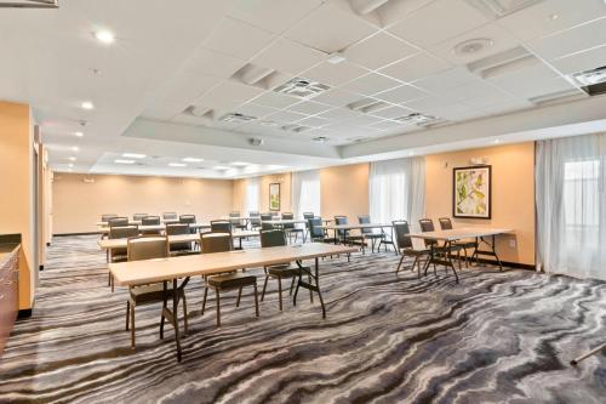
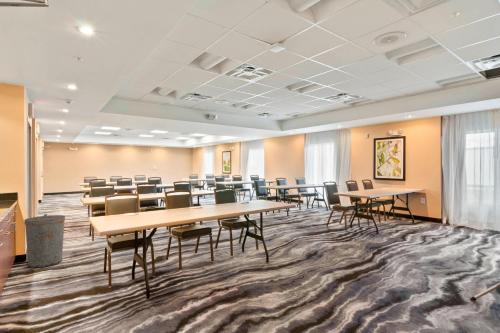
+ trash can [23,213,66,269]
